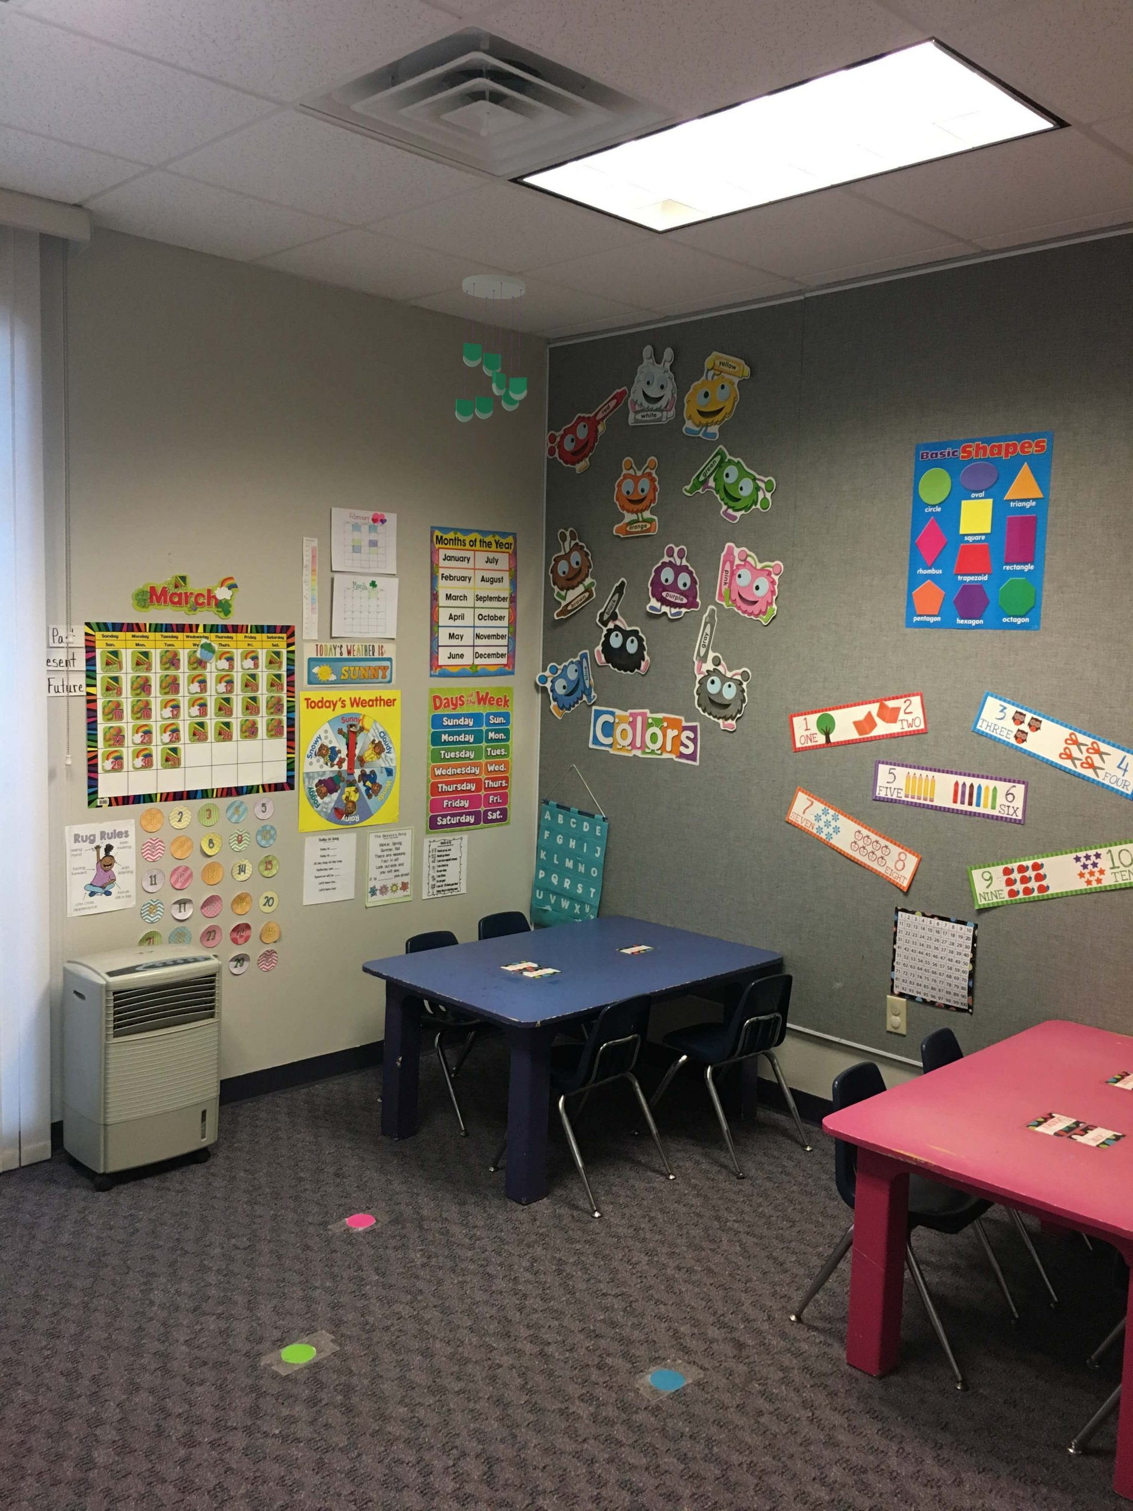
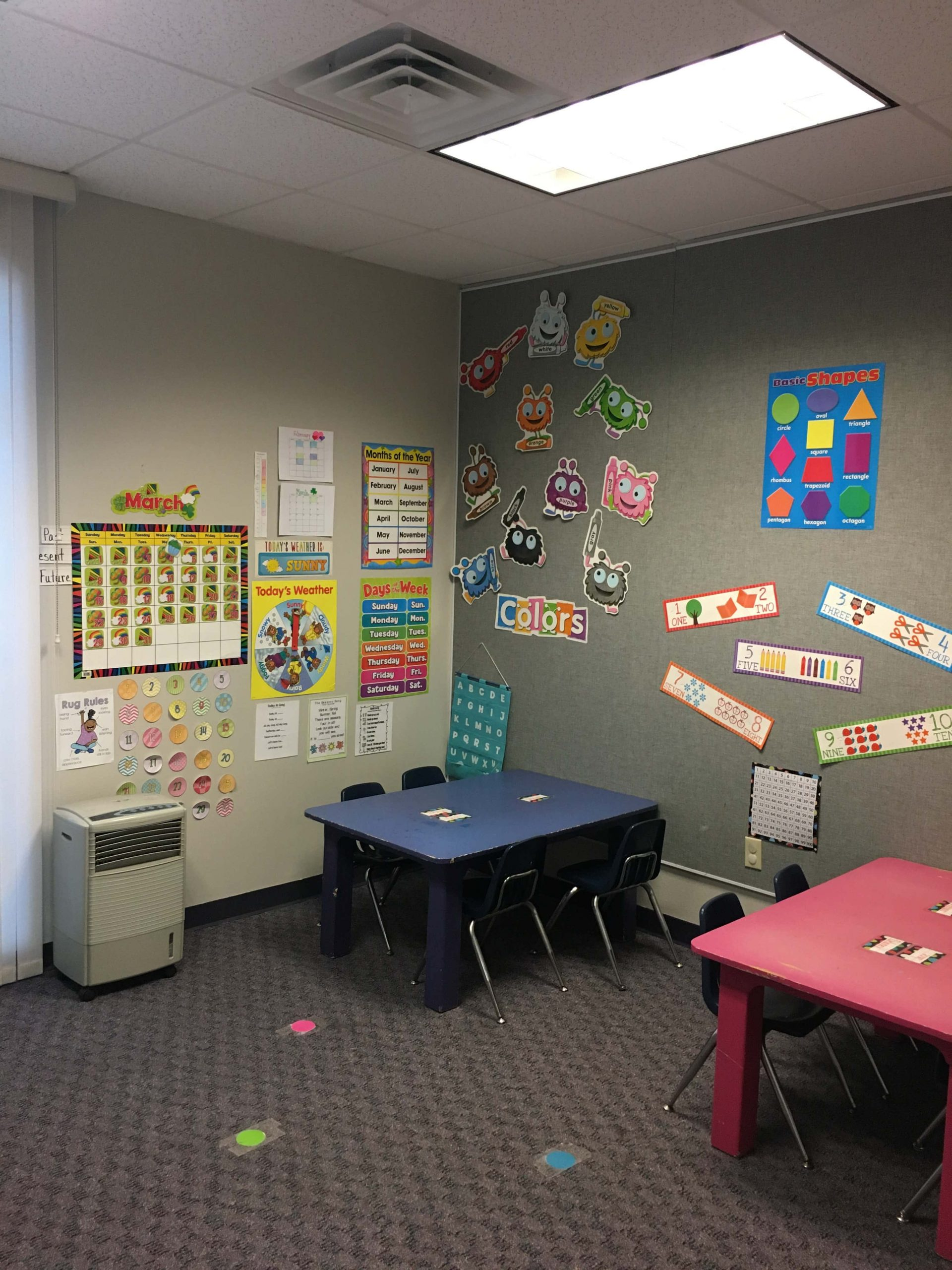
- ceiling mobile [455,274,528,422]
